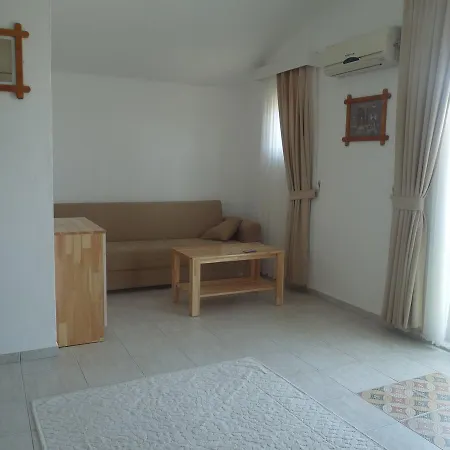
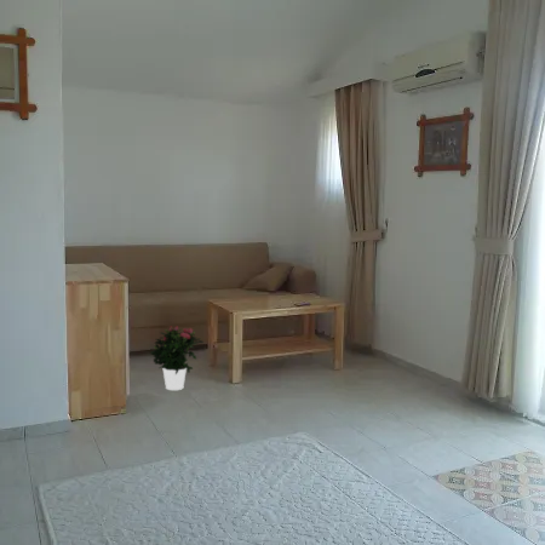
+ potted flower [150,326,205,391]
